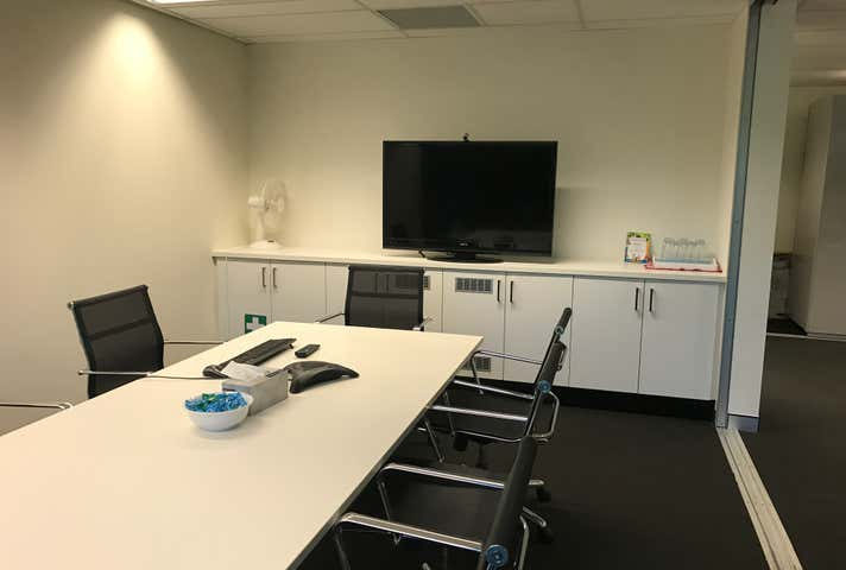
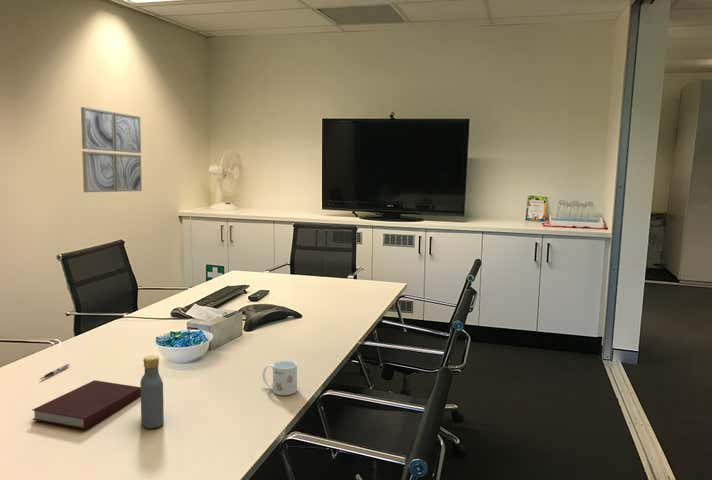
+ mug [262,360,298,396]
+ notebook [31,379,141,430]
+ wall art [80,106,143,193]
+ vodka [139,354,165,430]
+ pen [40,362,71,380]
